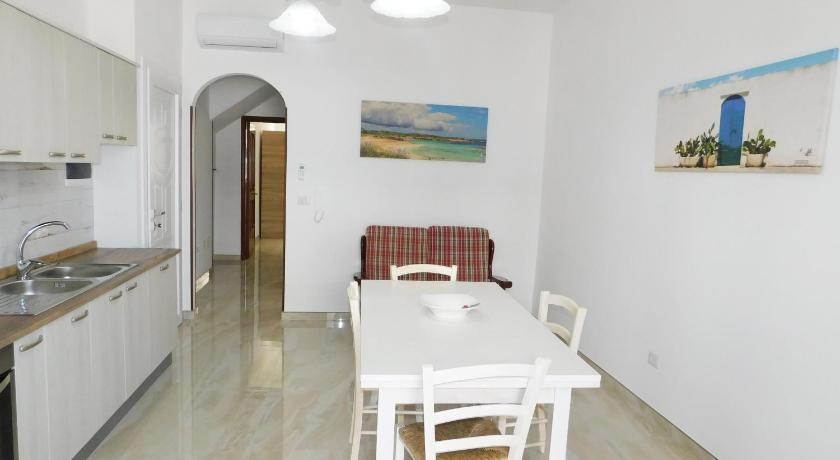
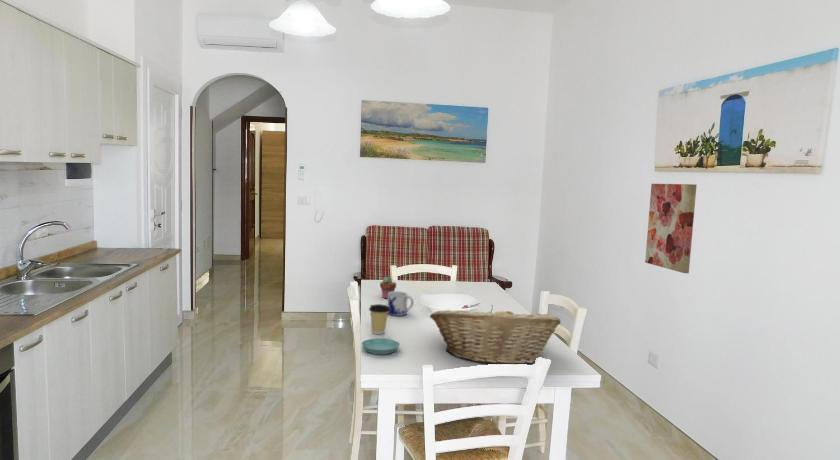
+ coffee cup [368,303,390,335]
+ potted succulent [379,276,397,300]
+ wall art [644,183,698,274]
+ saucer [361,337,401,355]
+ fruit basket [429,304,562,365]
+ mug [387,290,415,317]
